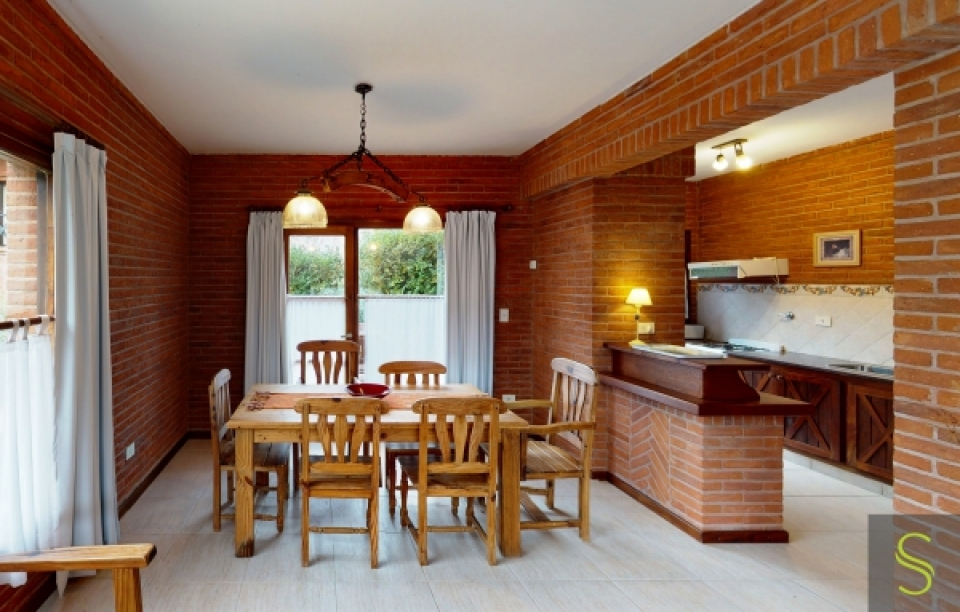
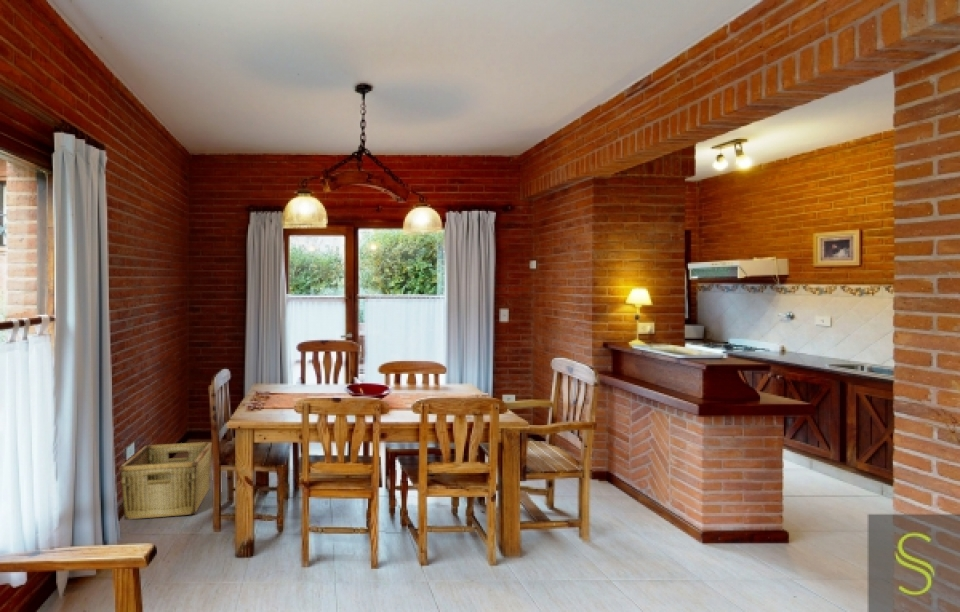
+ hamper [118,441,213,521]
